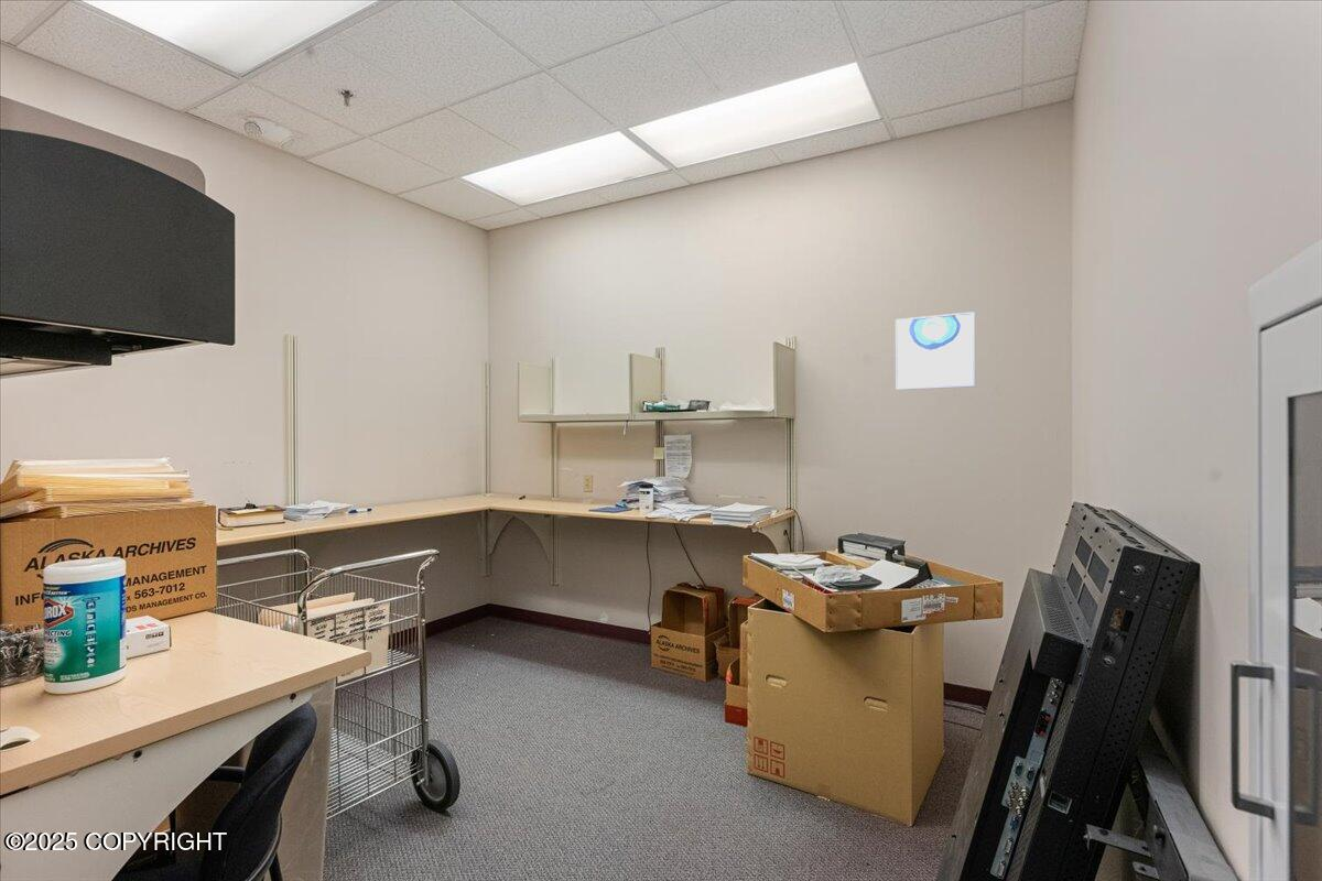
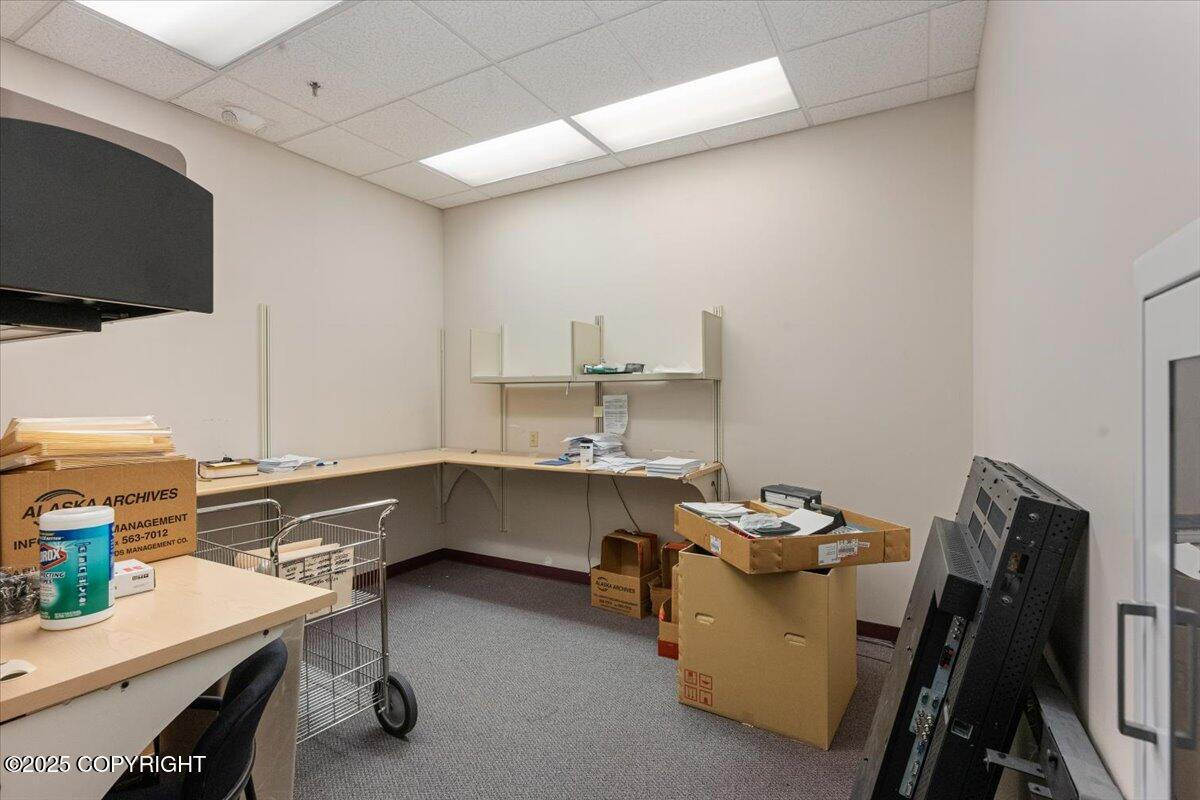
- wall art [895,311,976,391]
